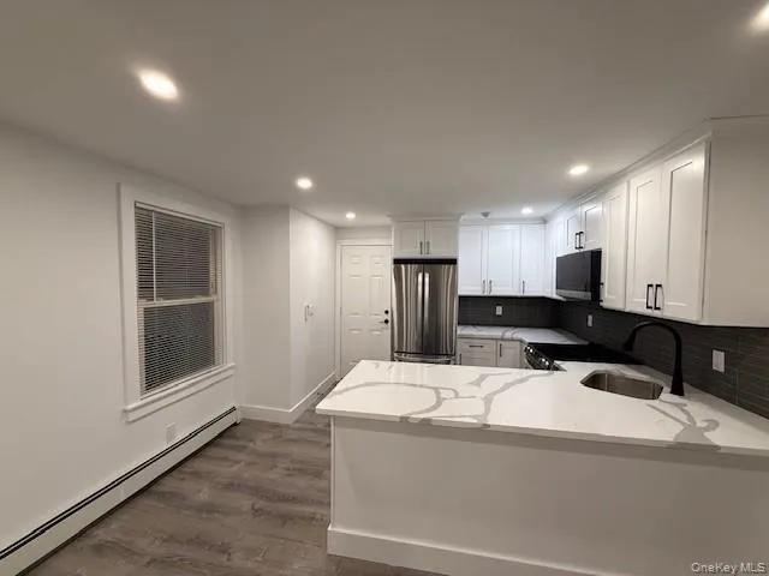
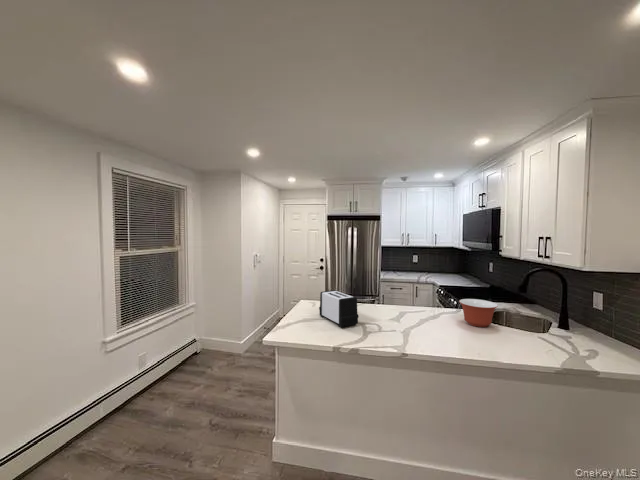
+ mixing bowl [458,298,499,328]
+ toaster [318,289,359,328]
